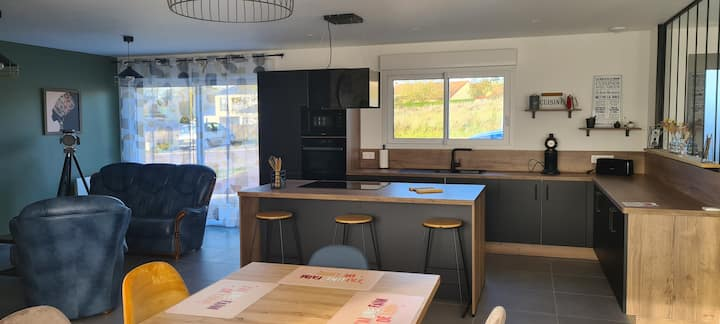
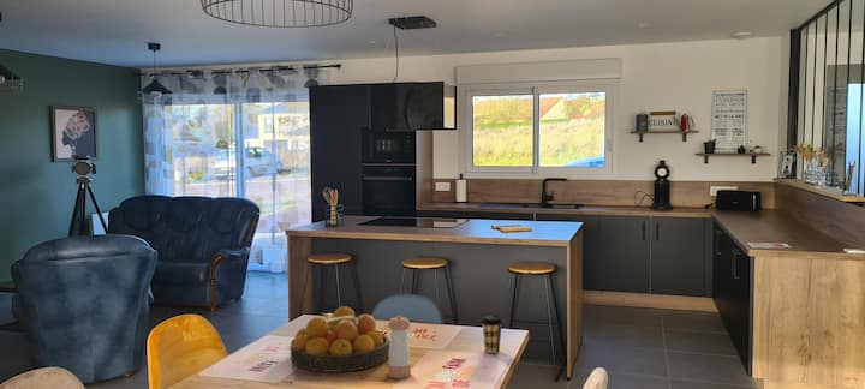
+ coffee cup [481,315,505,354]
+ pepper shaker [387,315,412,379]
+ fruit bowl [288,305,390,373]
